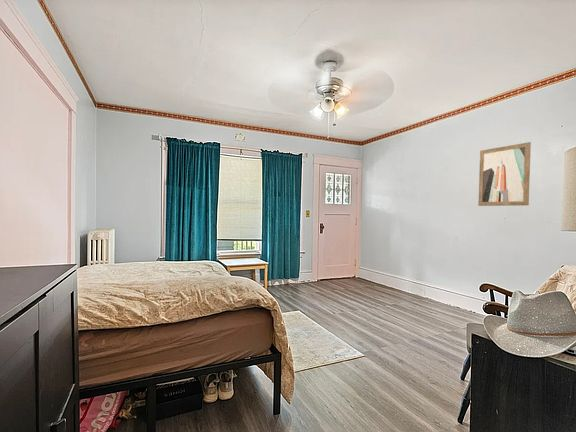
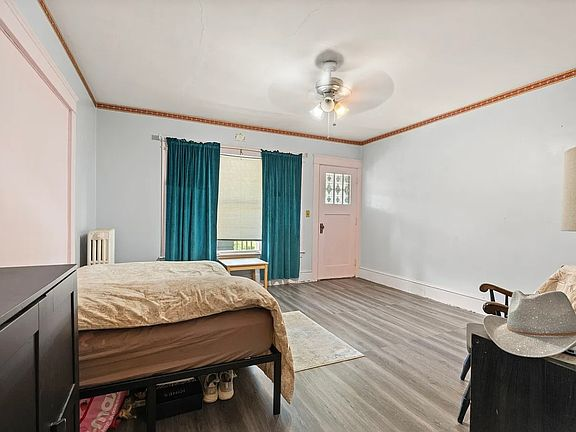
- wall art [477,141,532,207]
